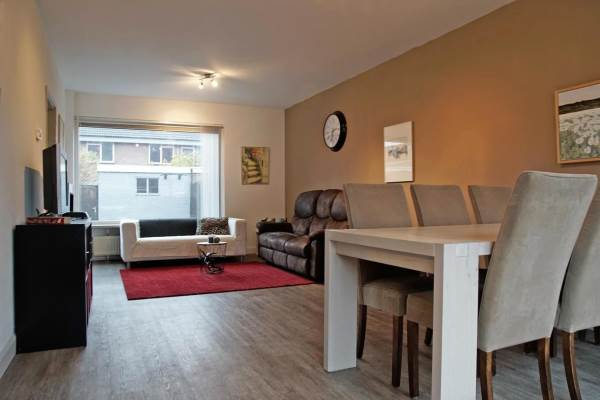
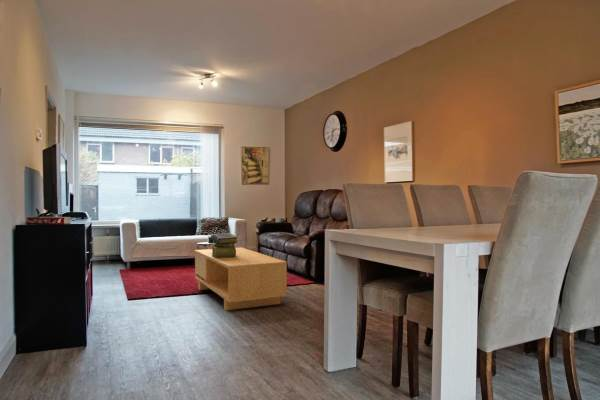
+ coffee table [194,246,288,311]
+ stack of books [210,232,239,258]
